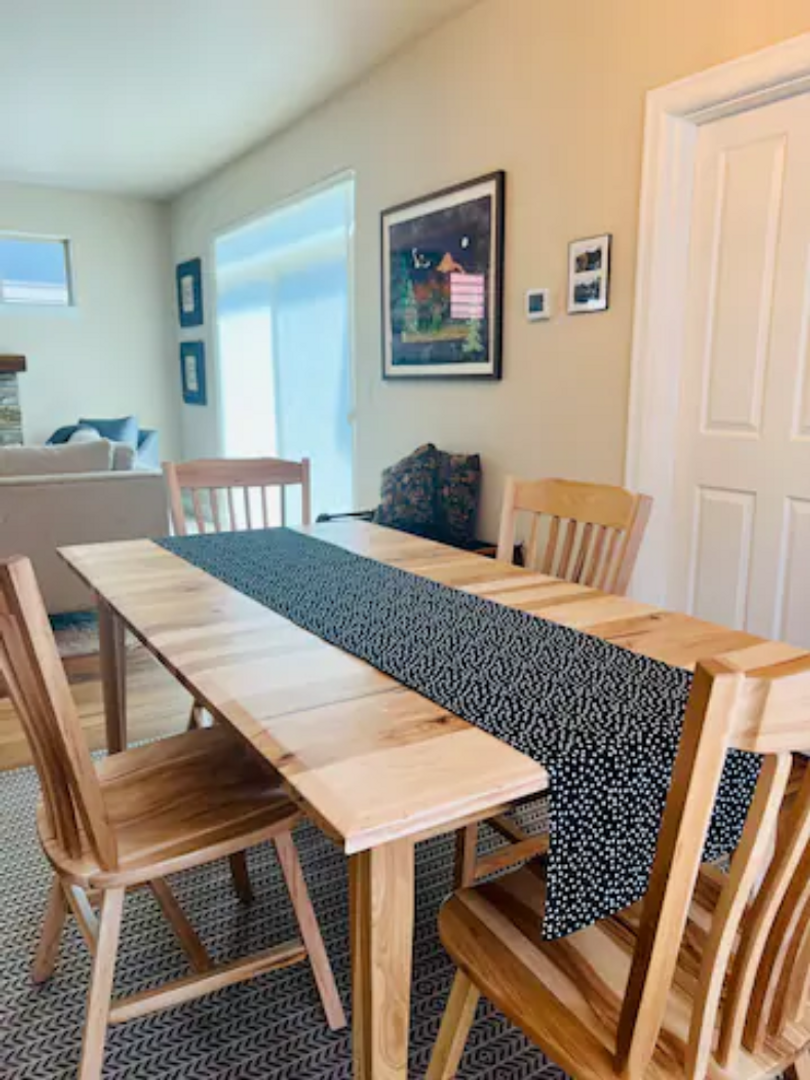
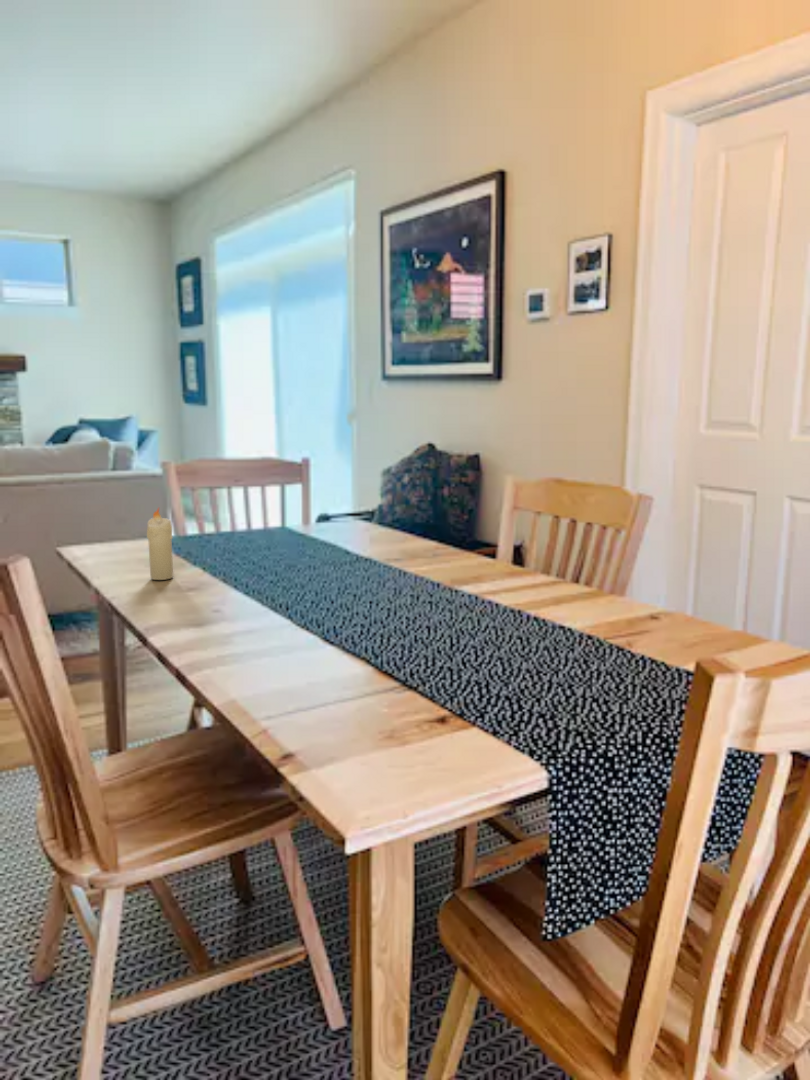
+ candle [146,506,174,581]
